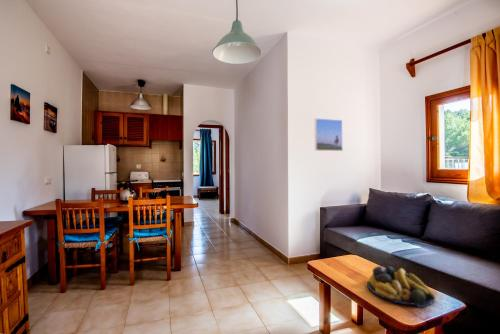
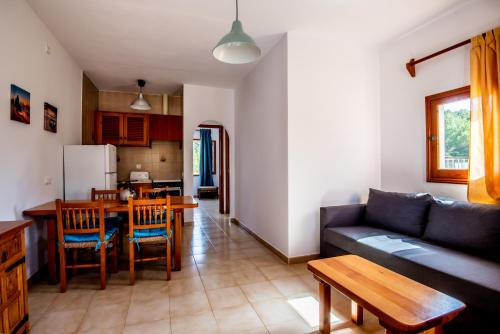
- fruit bowl [366,265,437,308]
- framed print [314,118,344,152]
